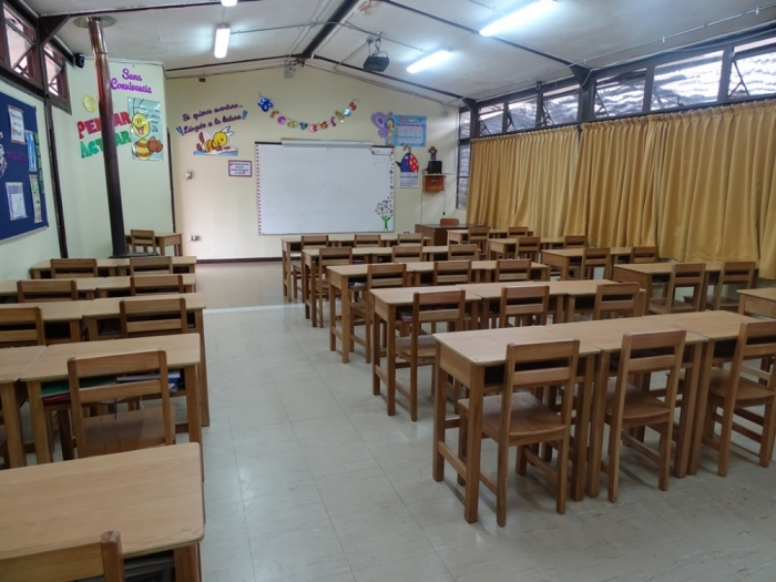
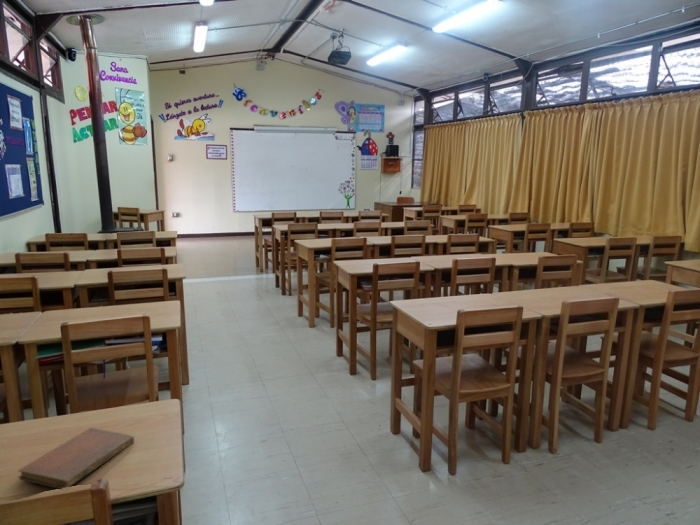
+ notebook [17,427,135,490]
